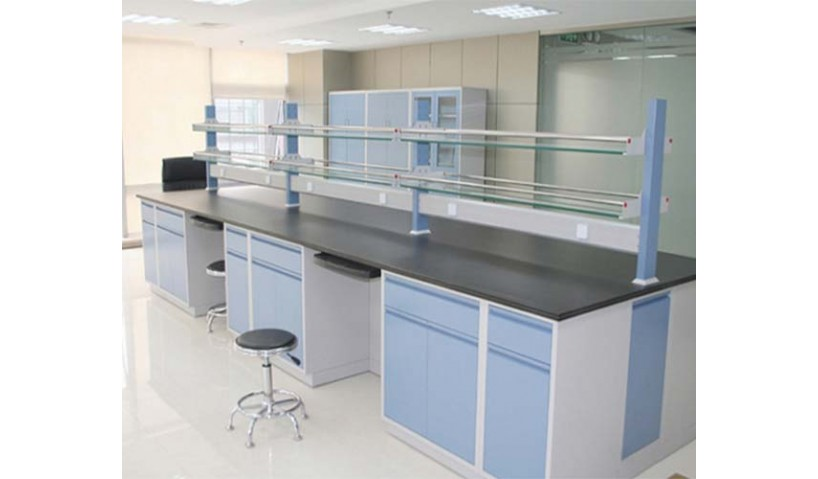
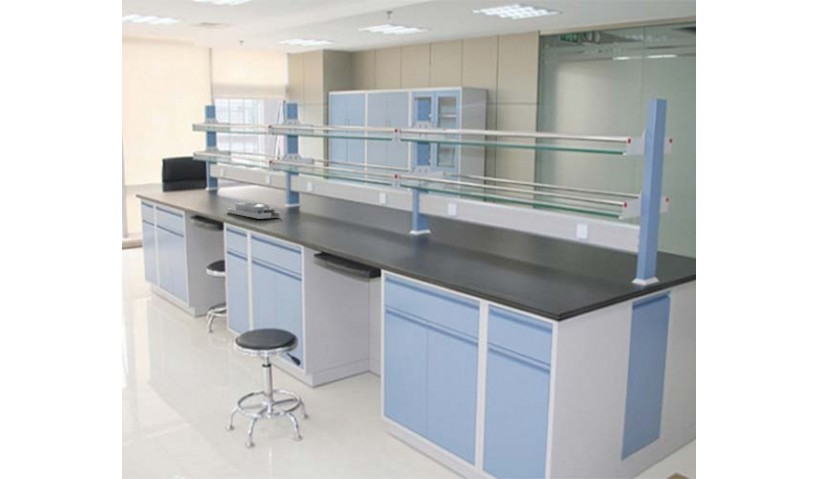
+ desk organizer [227,201,282,220]
